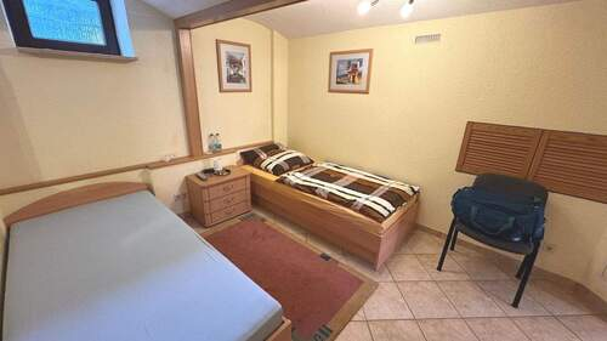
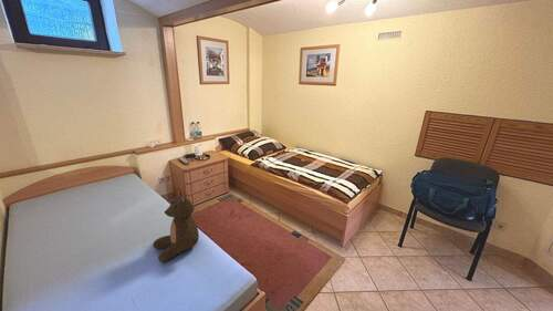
+ stuffed bear [152,188,200,263]
